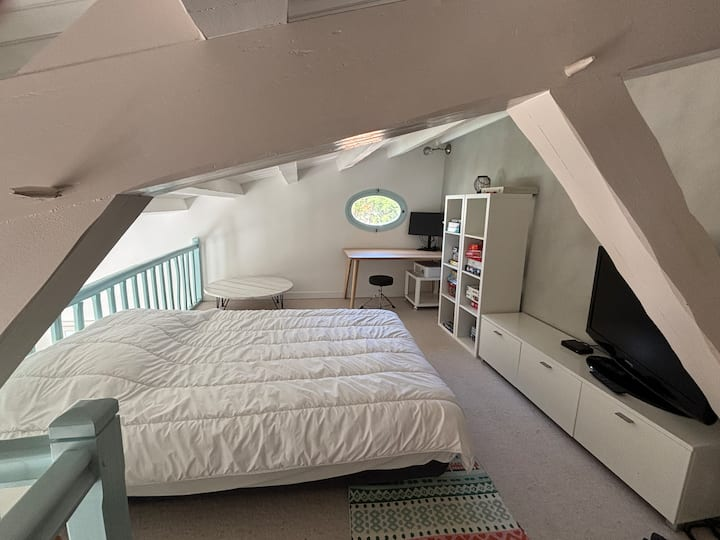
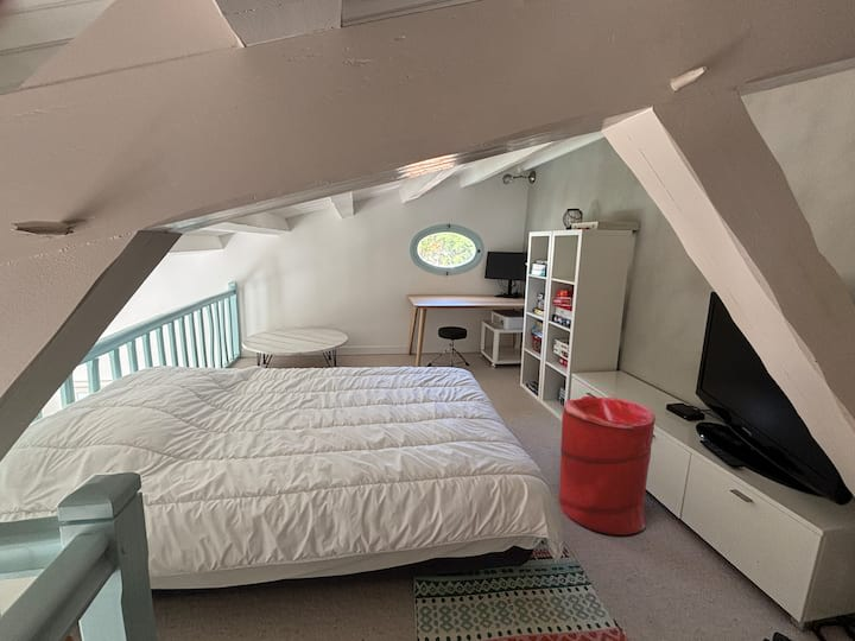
+ laundry hamper [558,395,657,537]
